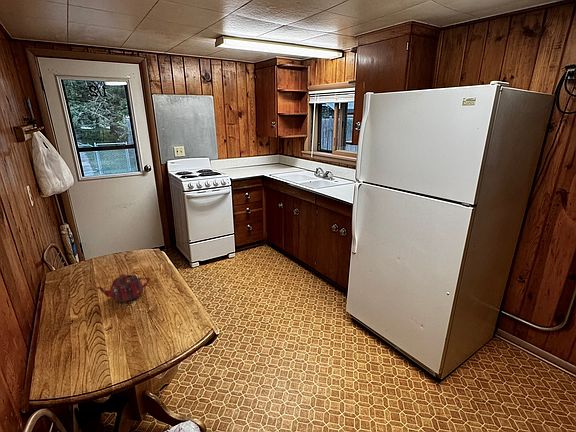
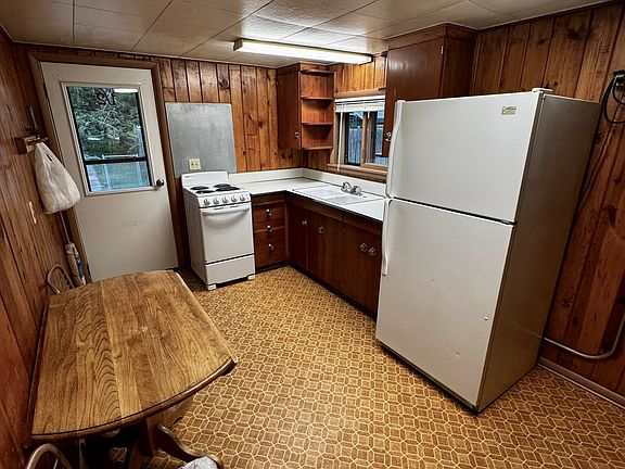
- teapot [95,273,151,303]
